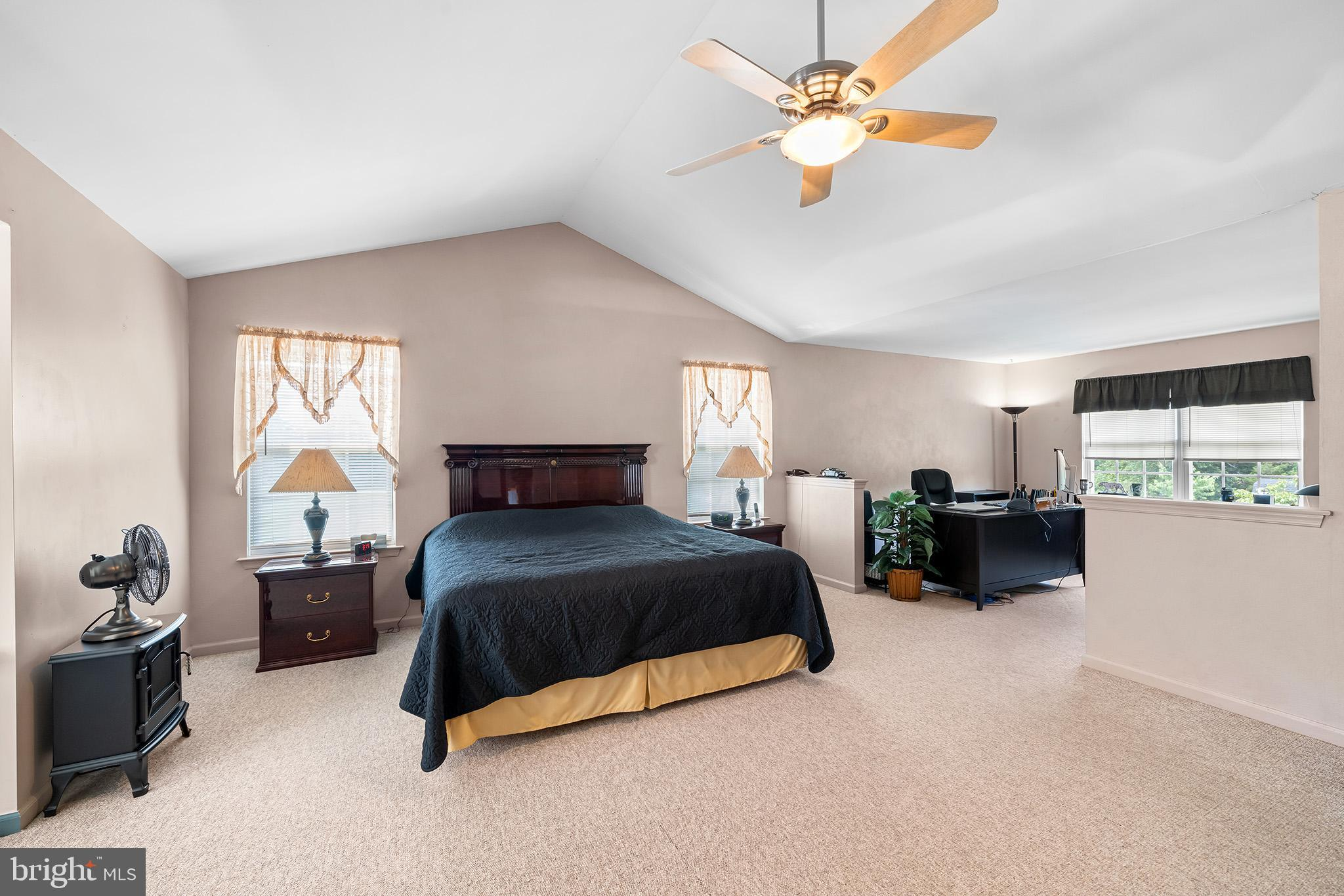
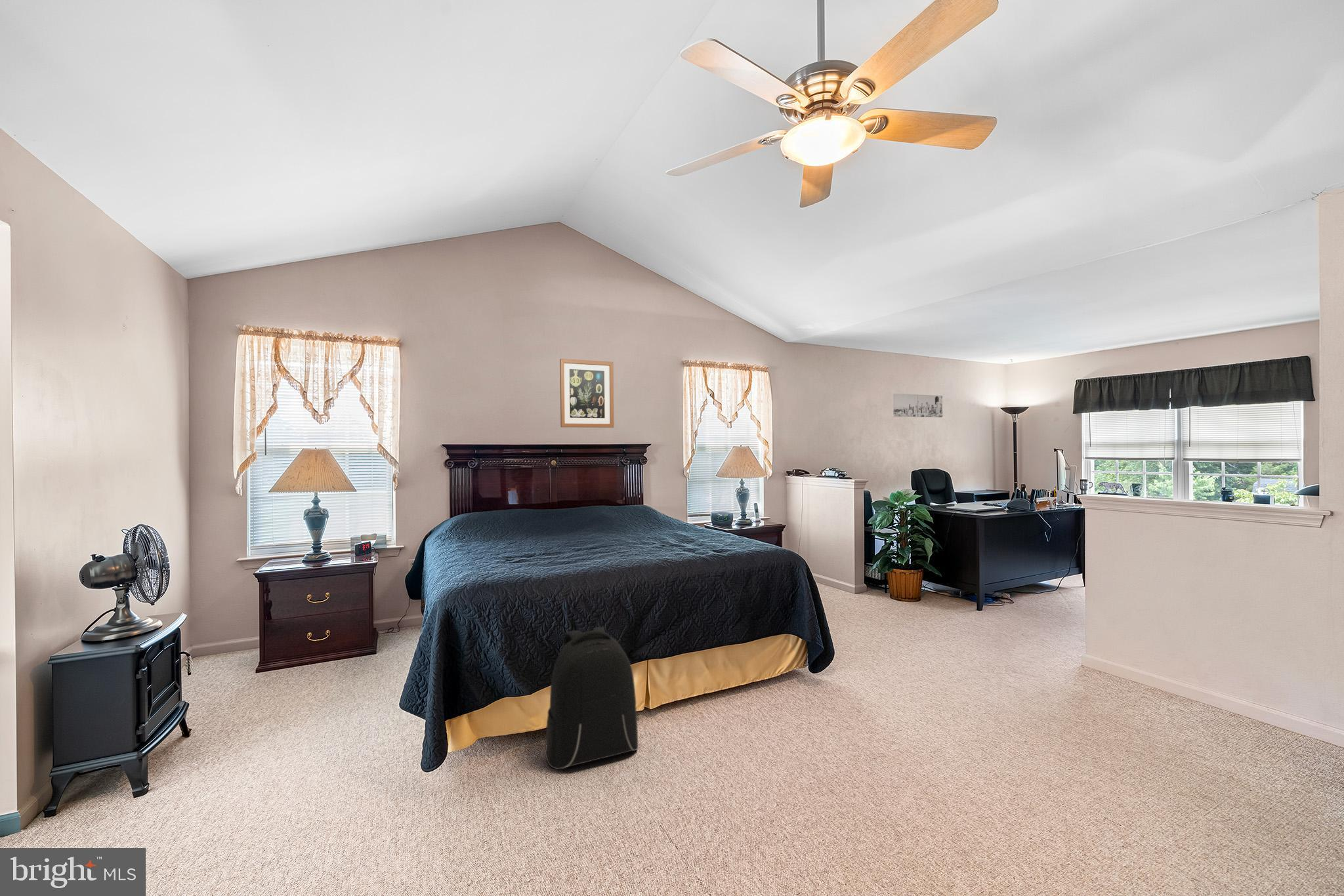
+ wall art [559,358,614,428]
+ wall art [892,393,943,418]
+ backpack [544,626,639,770]
